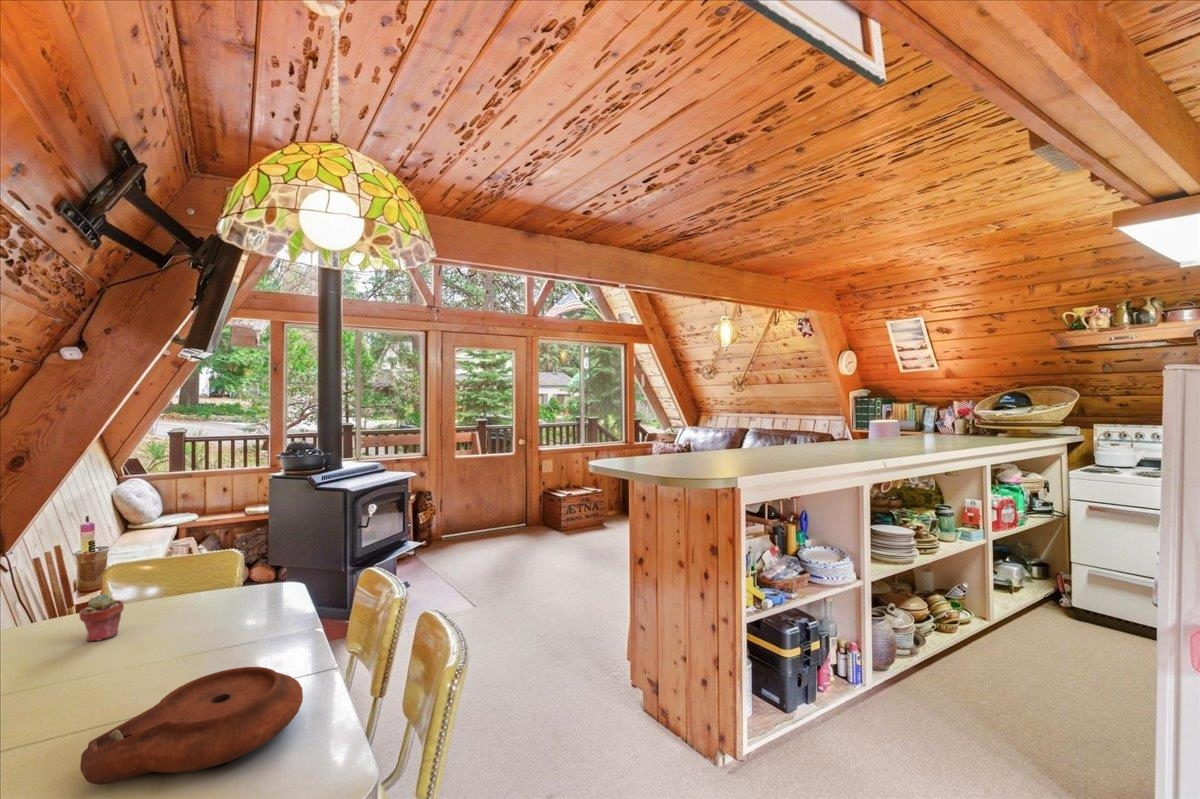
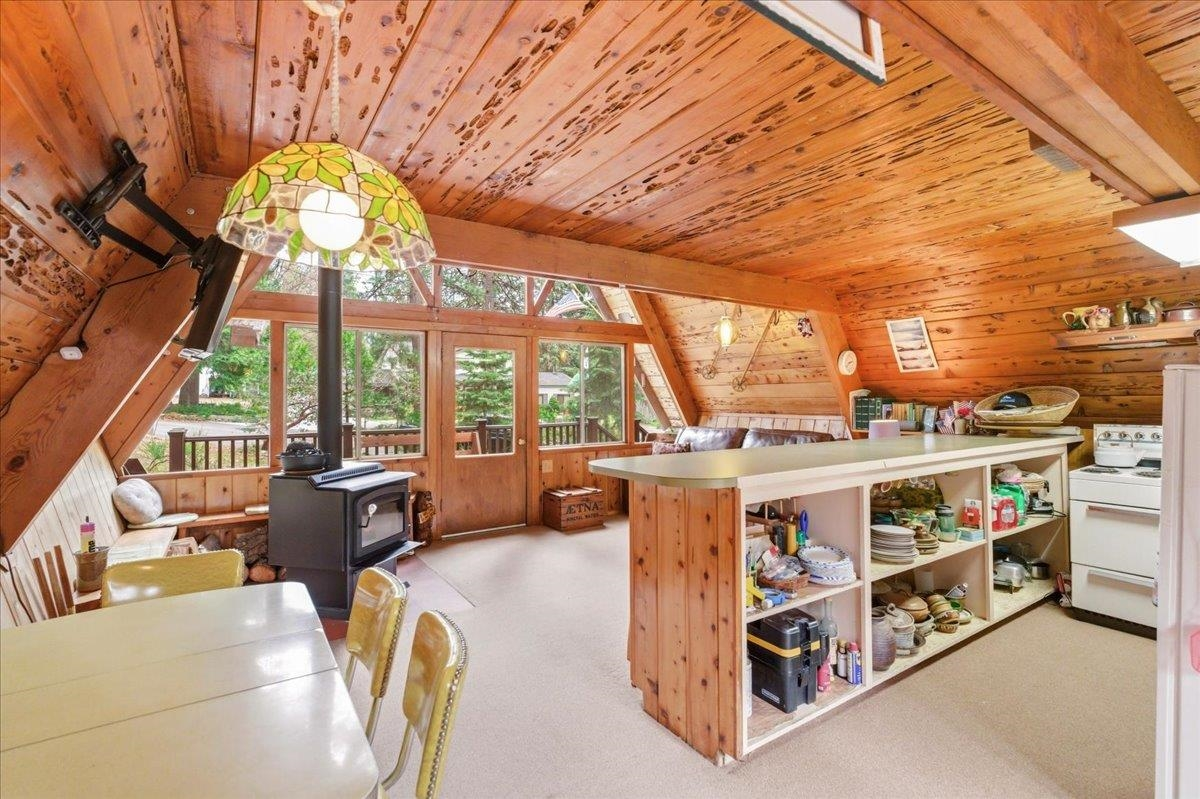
- plate [79,666,304,786]
- potted succulent [78,593,125,642]
